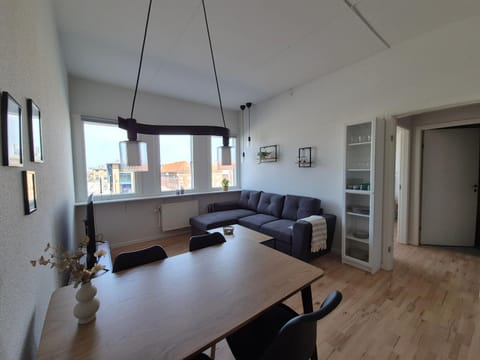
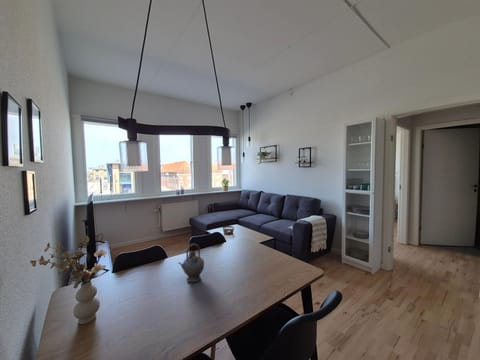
+ teapot [177,243,205,283]
